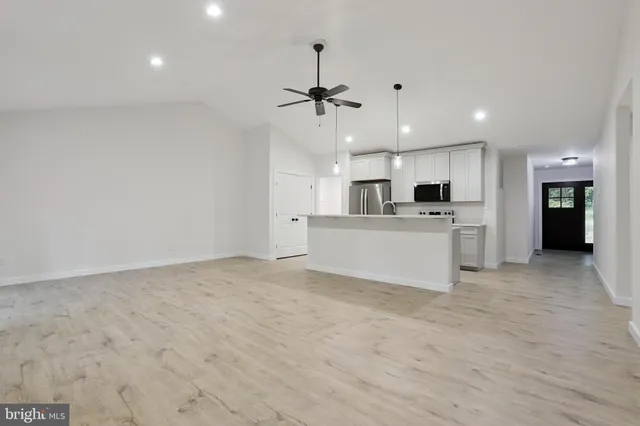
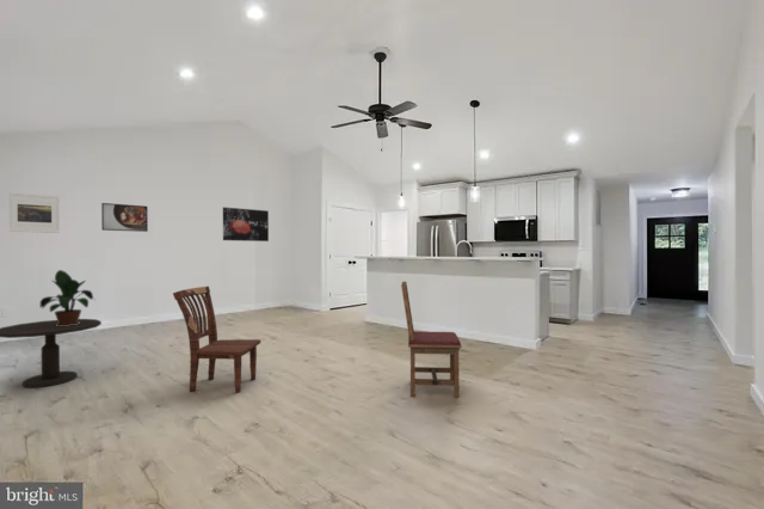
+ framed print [8,192,61,234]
+ dining chair [400,281,463,398]
+ potted plant [39,269,98,326]
+ dining chair [172,286,261,394]
+ wall art [222,206,270,243]
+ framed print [100,202,149,233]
+ side table [0,318,103,388]
